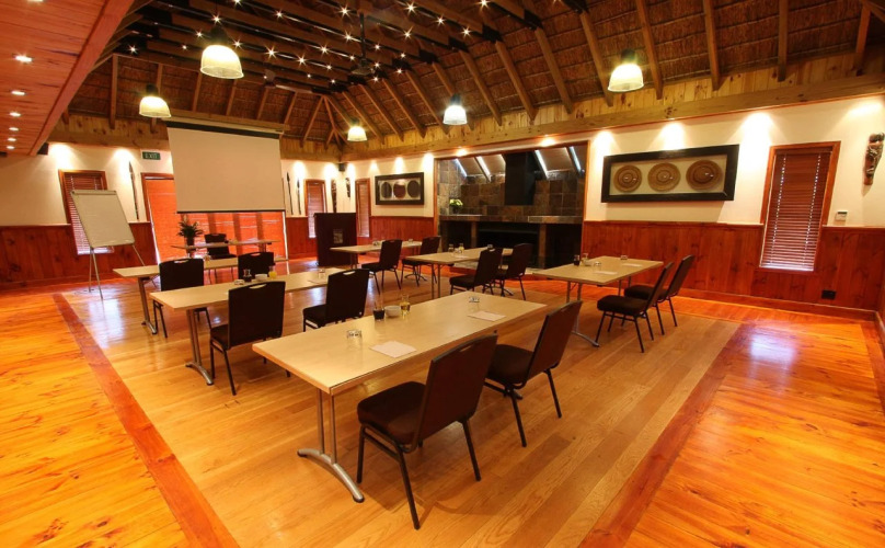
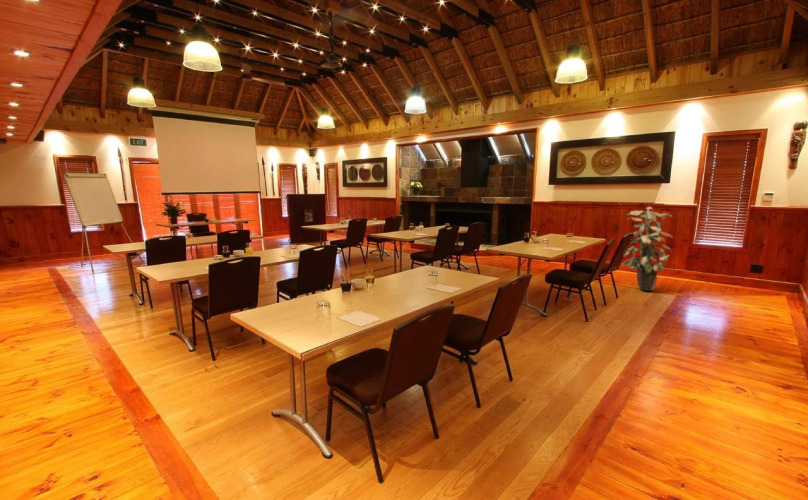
+ indoor plant [621,206,674,292]
